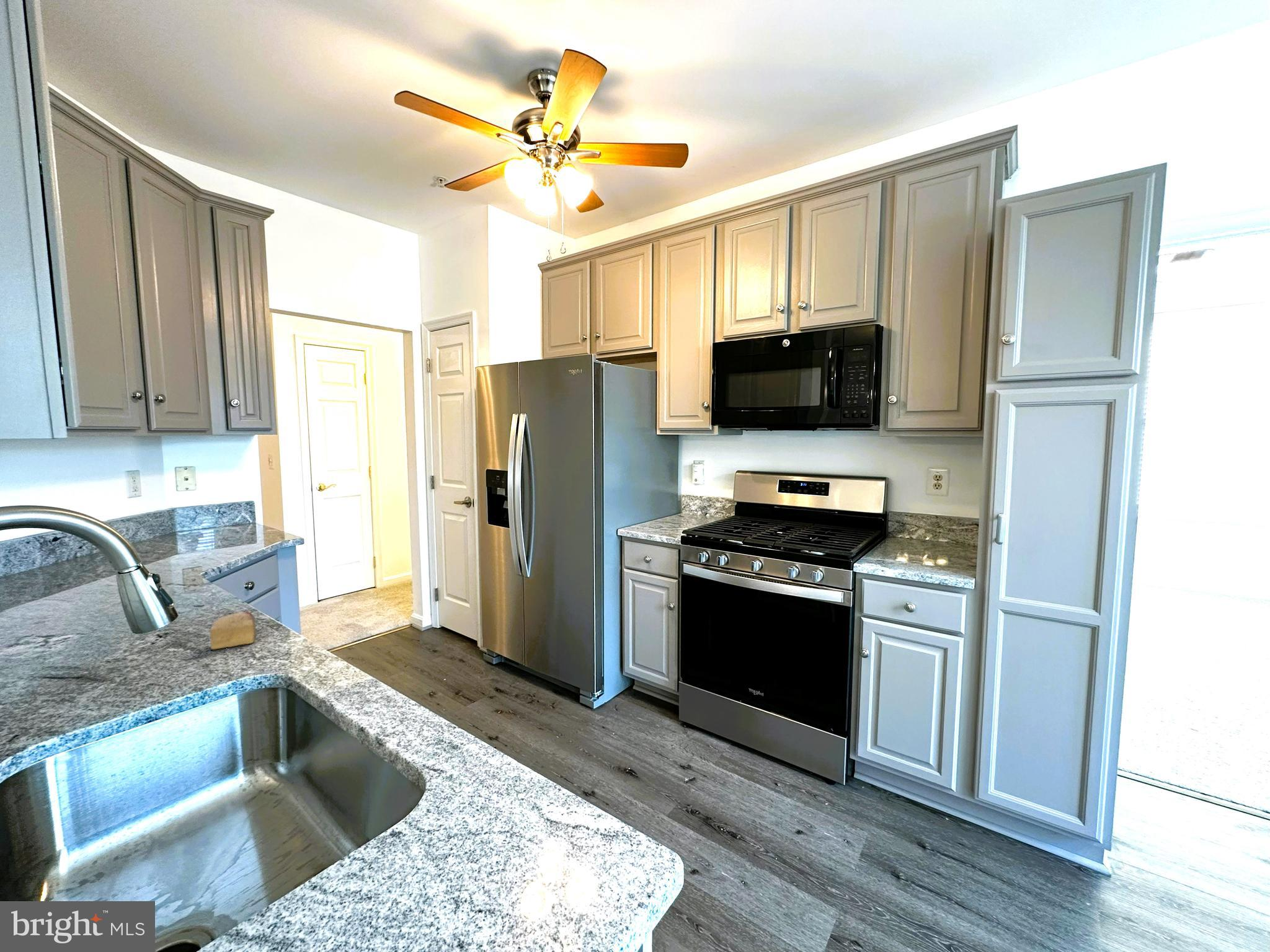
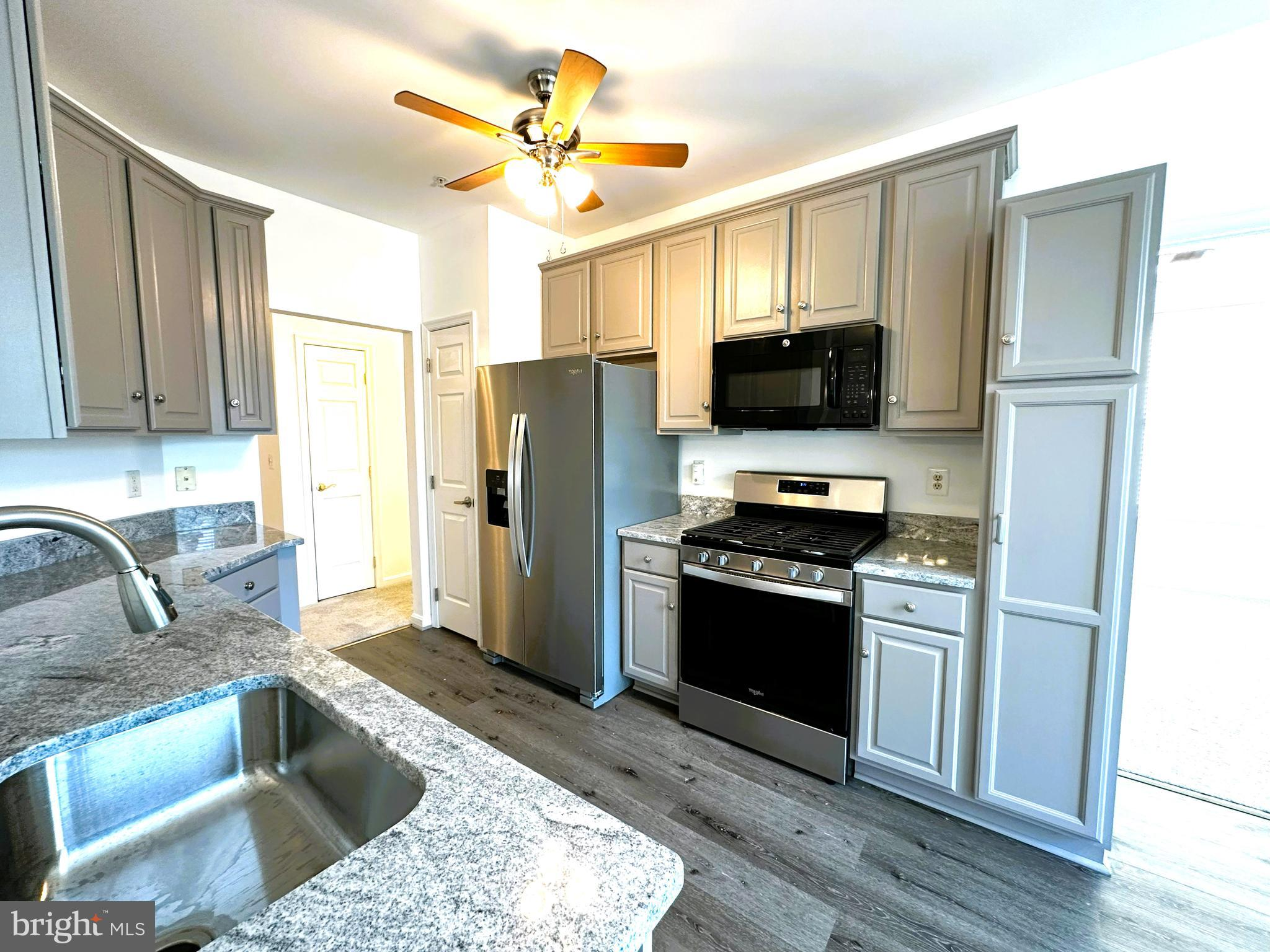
- cake slice [209,611,257,651]
